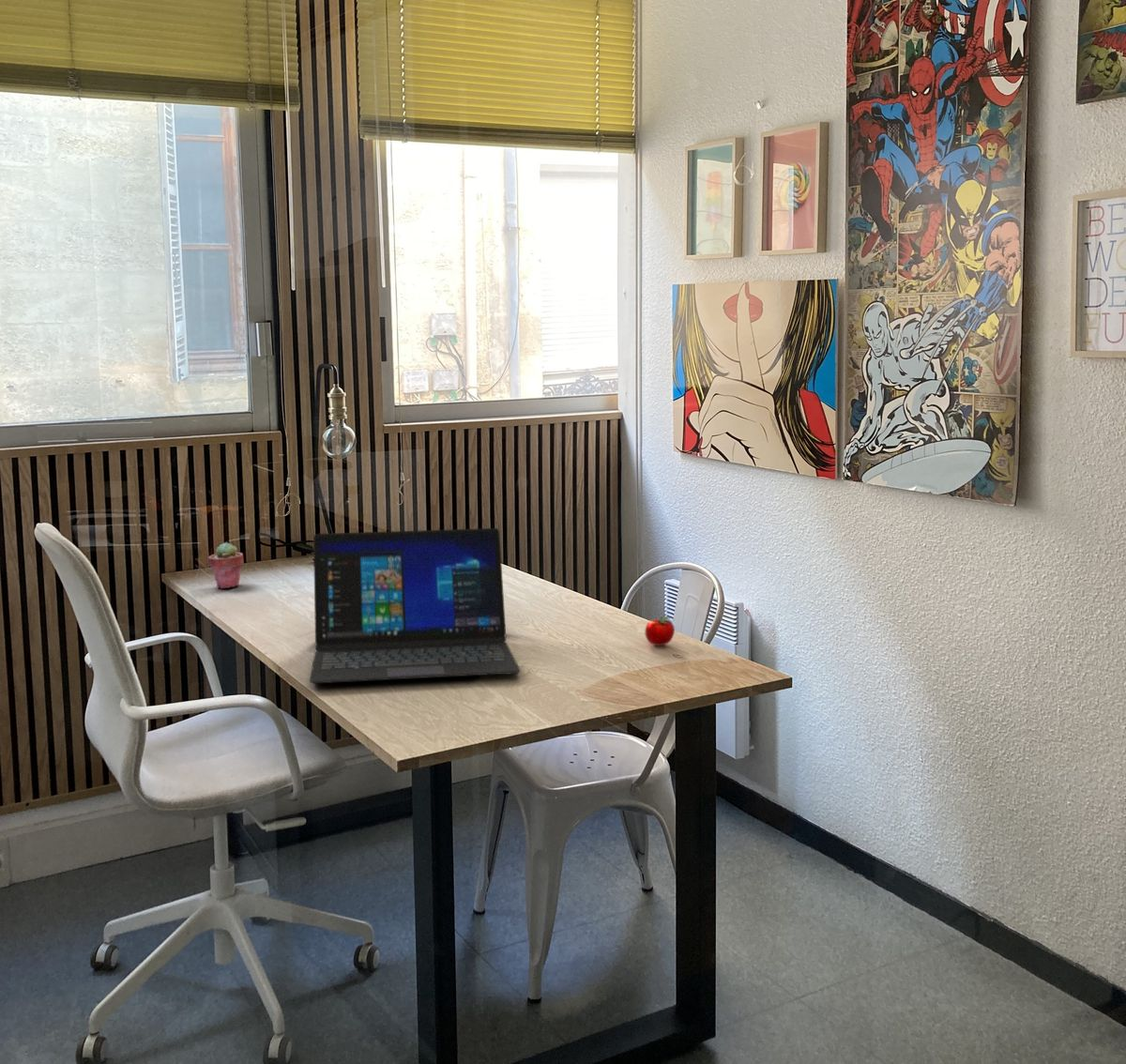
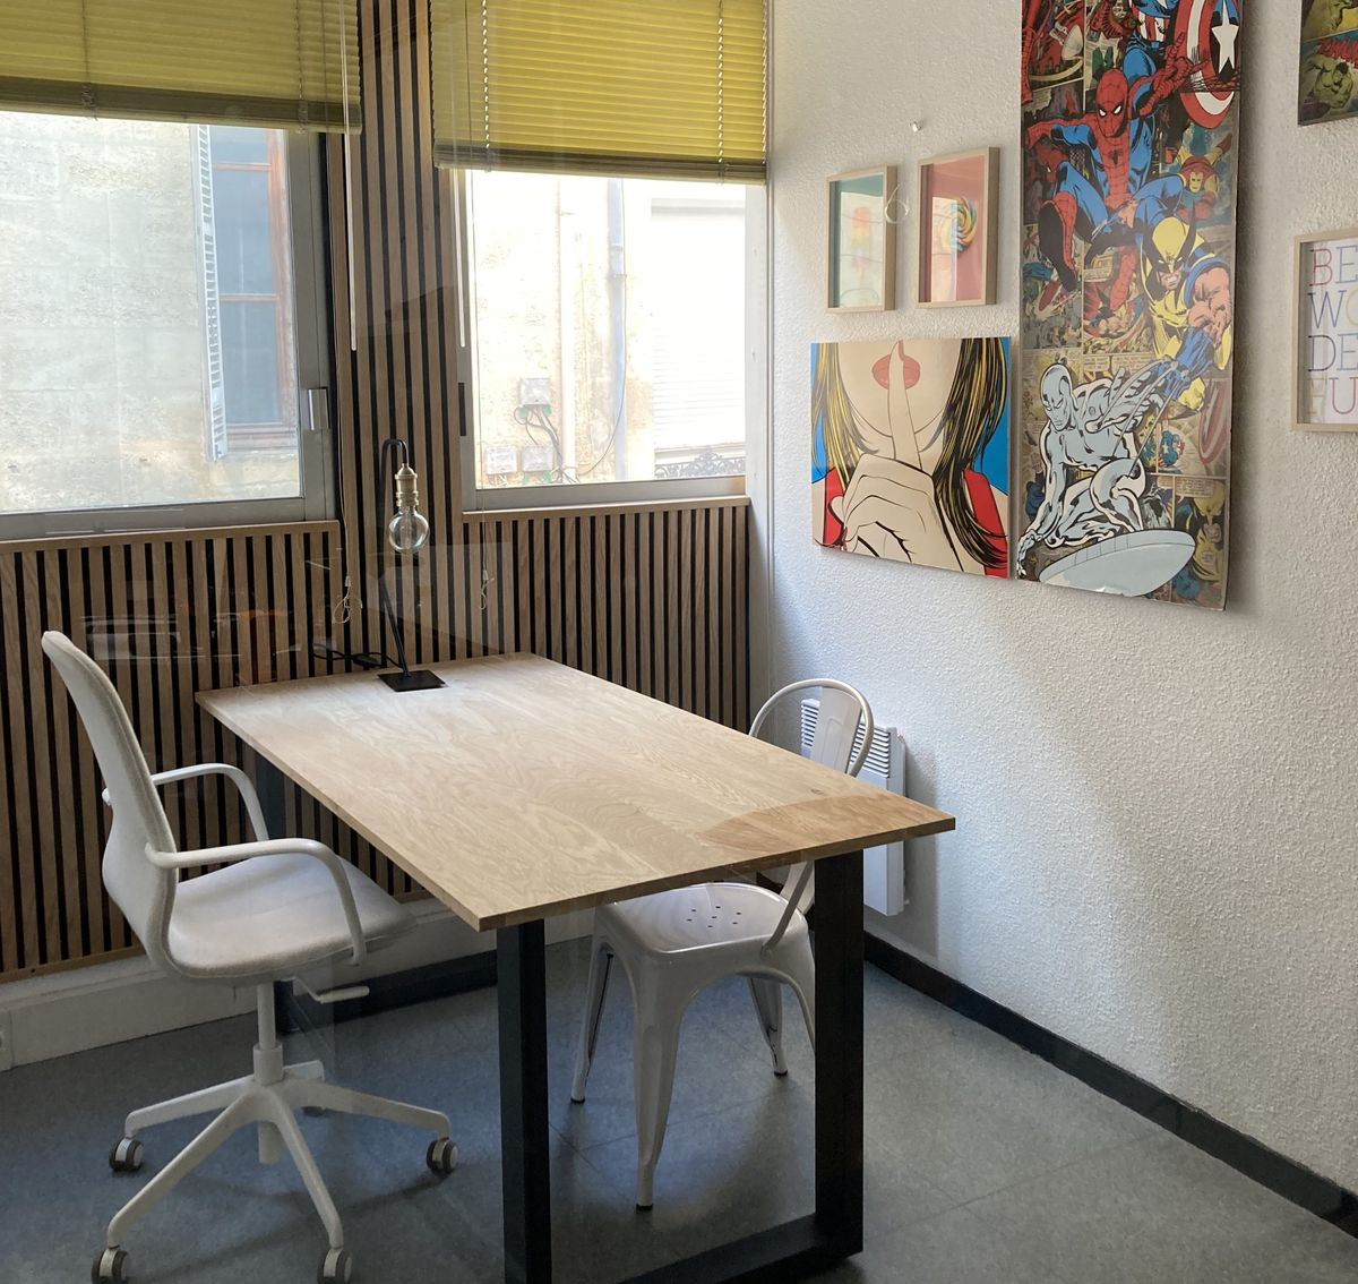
- apple [644,616,676,646]
- potted succulent [207,541,244,589]
- laptop [309,527,522,684]
